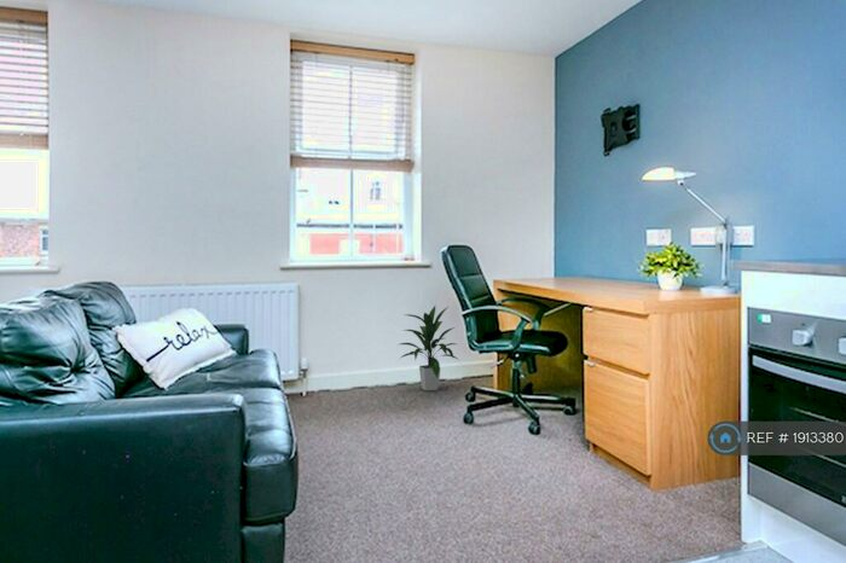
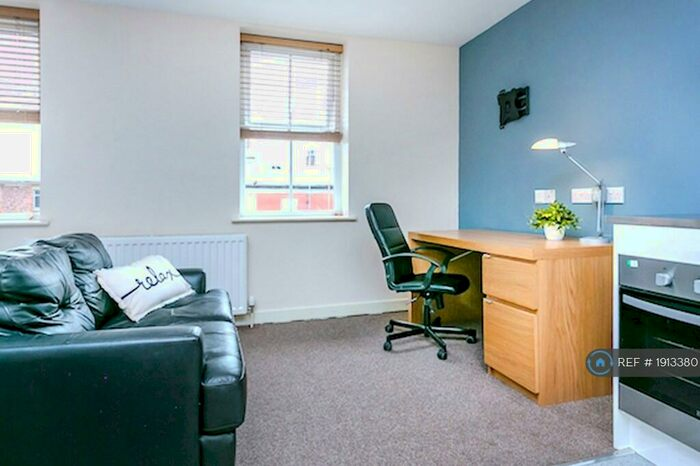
- indoor plant [395,304,458,391]
